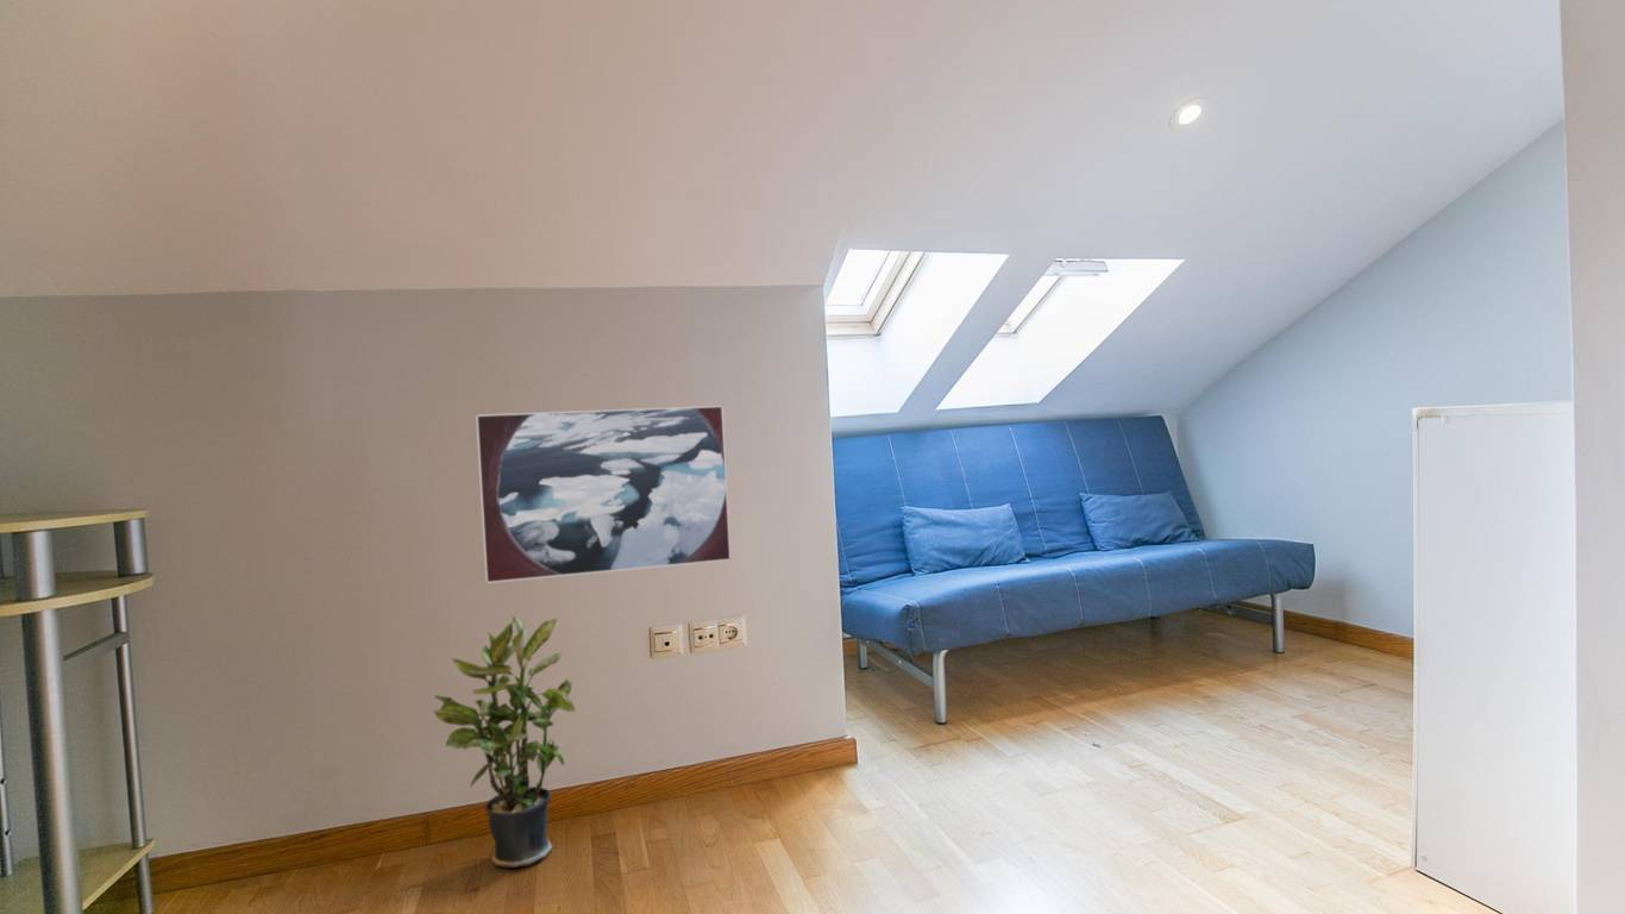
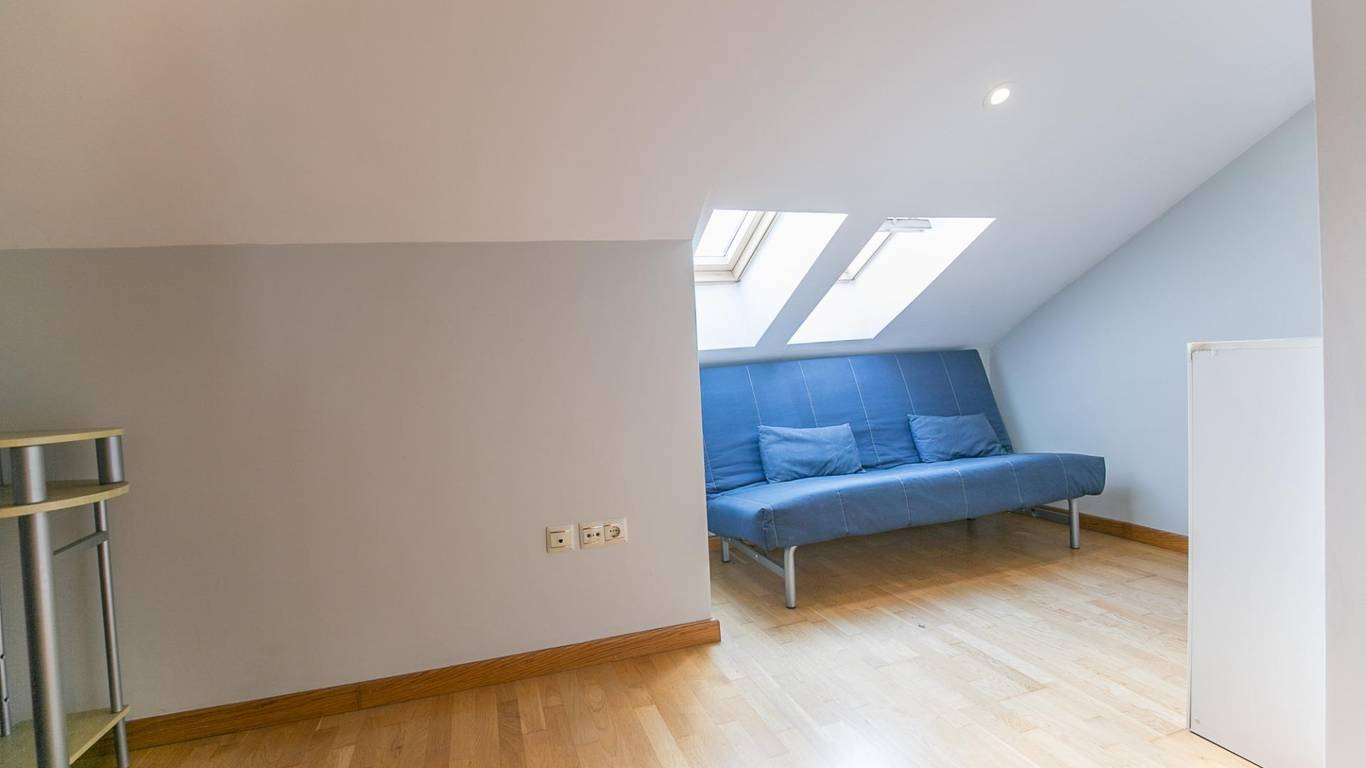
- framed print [475,405,733,584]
- potted plant [432,614,576,869]
